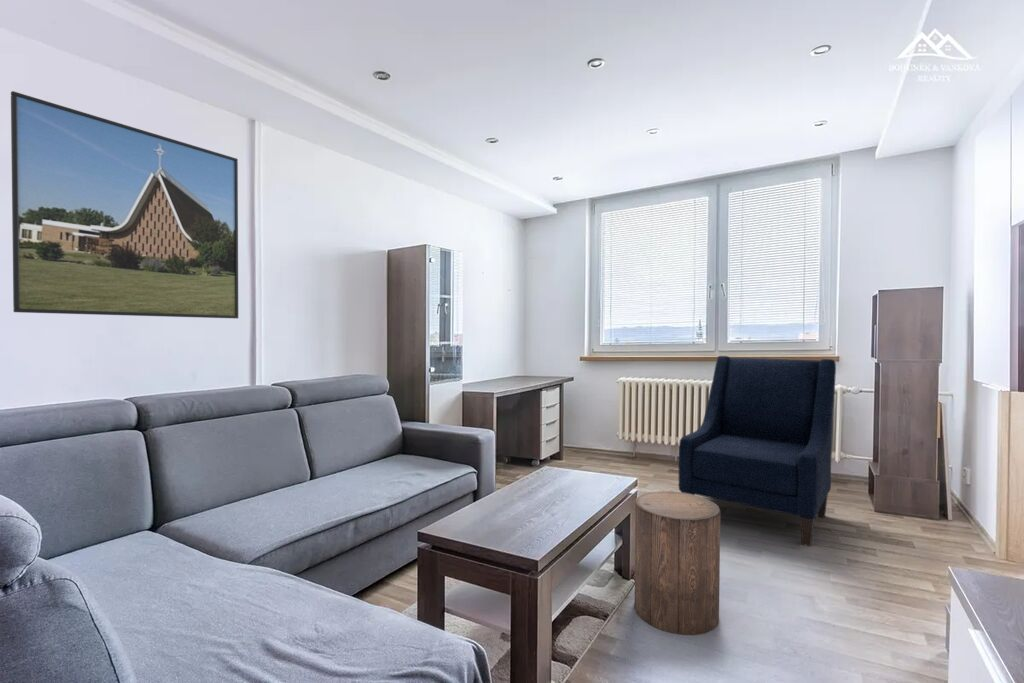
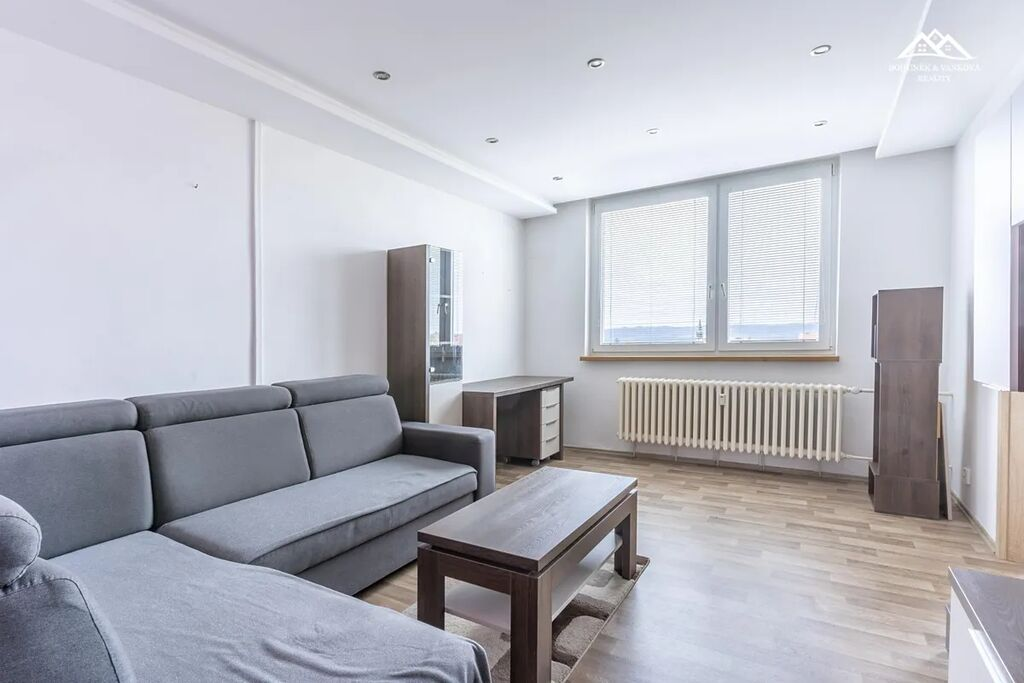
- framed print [10,90,239,319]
- chair [678,355,837,547]
- stool [633,491,721,636]
